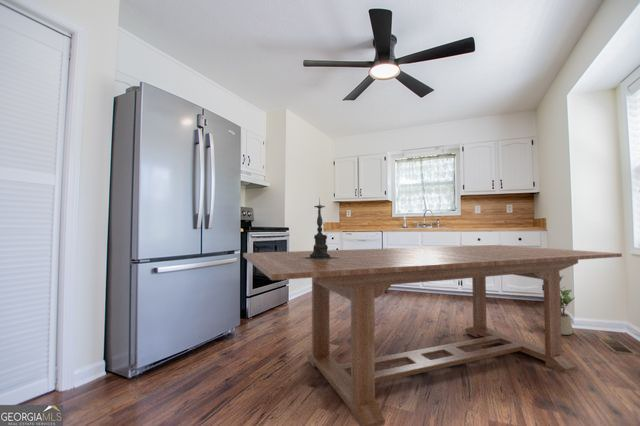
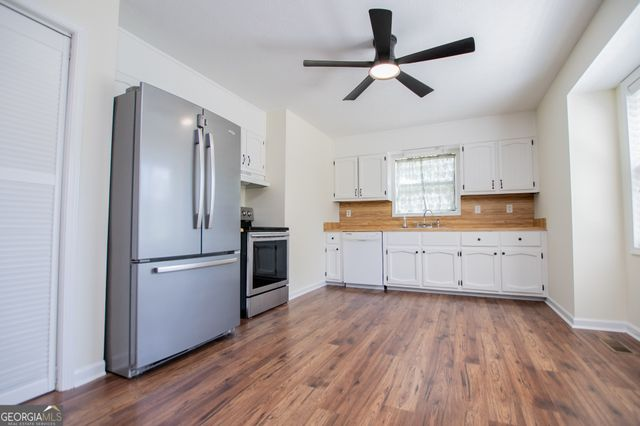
- potted plant [542,274,575,336]
- dining table [242,244,623,426]
- candle holder [302,197,341,260]
